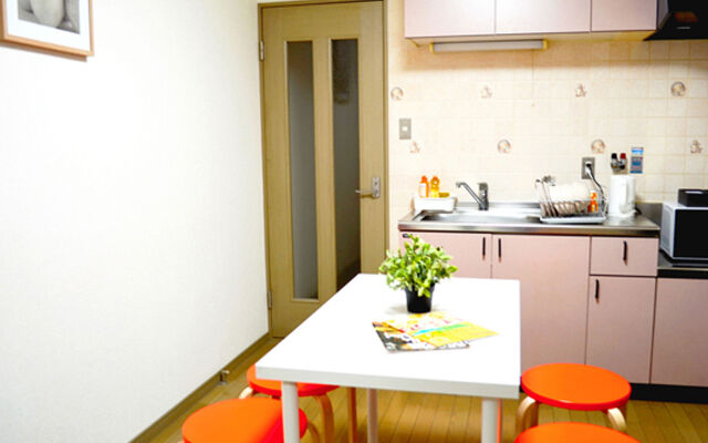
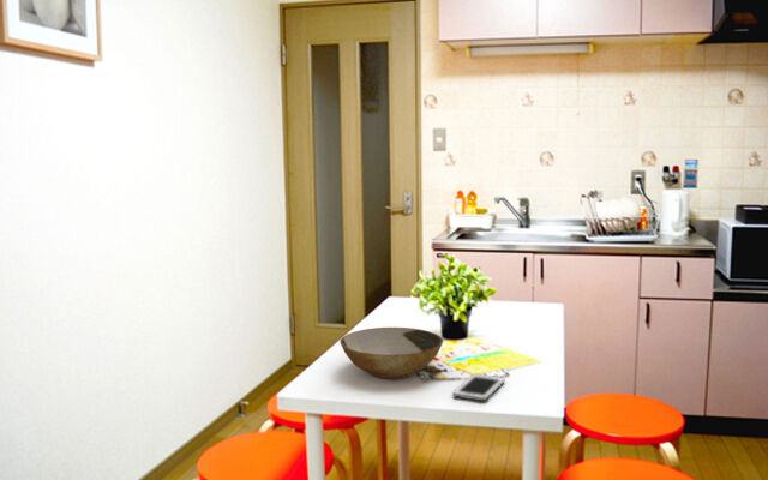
+ cell phone [451,373,505,402]
+ bowl [338,326,444,380]
